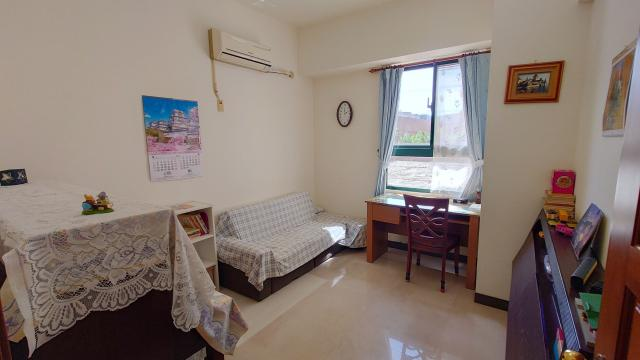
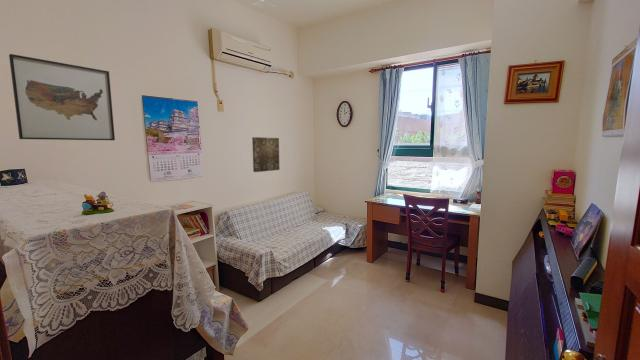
+ wall art [8,53,116,141]
+ wall art [251,136,281,173]
